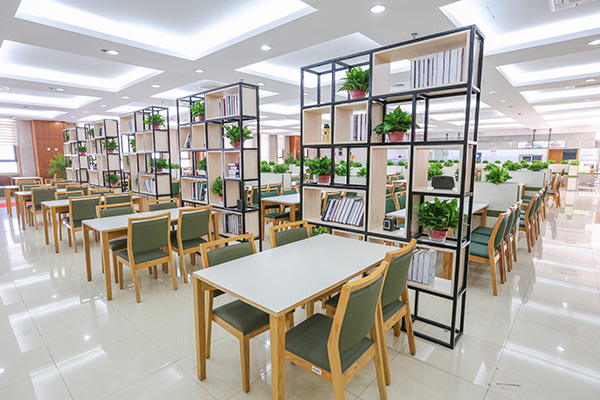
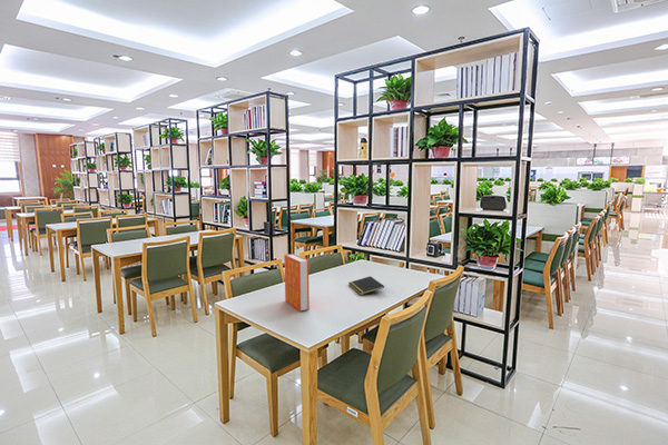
+ book [283,253,311,313]
+ notepad [347,275,385,296]
